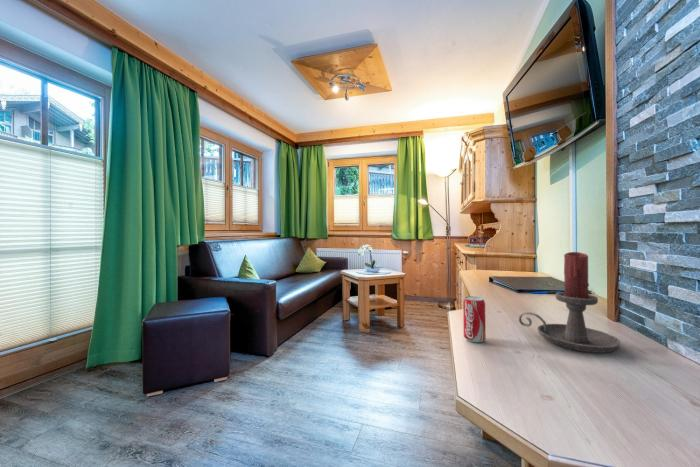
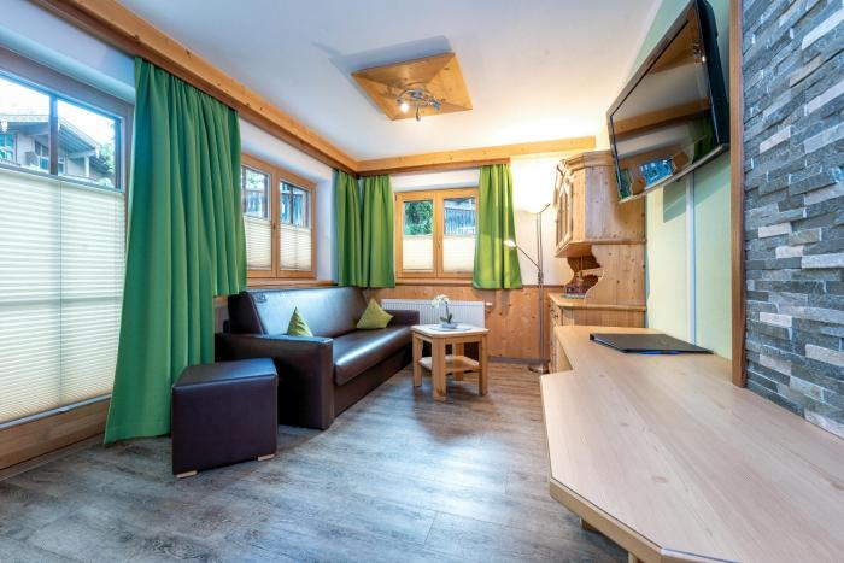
- beverage can [462,295,487,343]
- candle holder [518,251,622,354]
